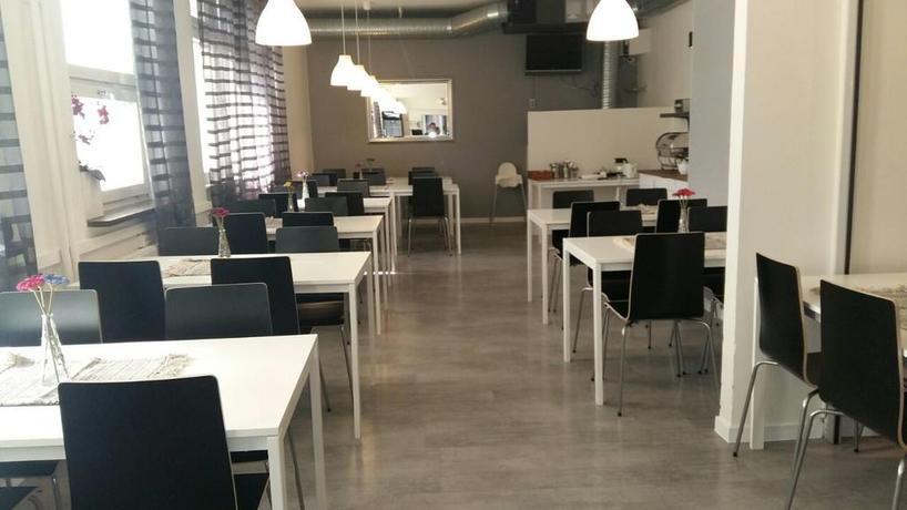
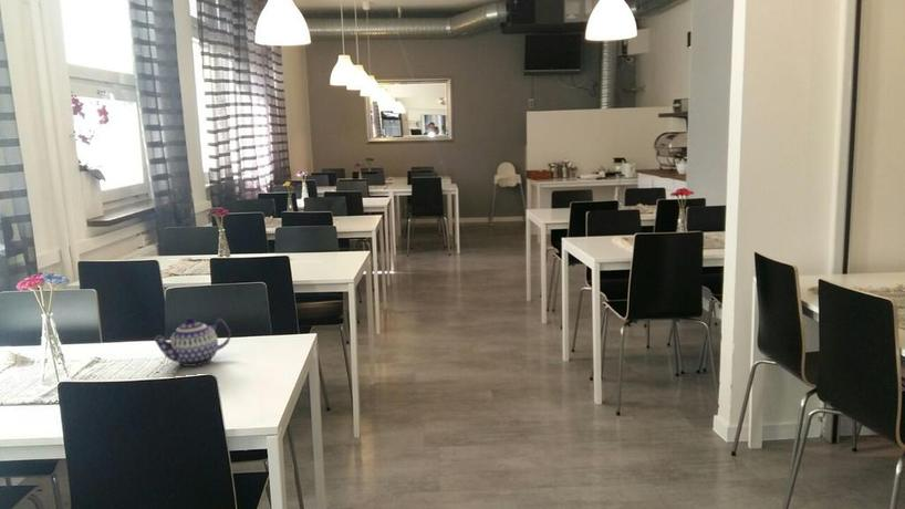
+ teapot [154,316,232,367]
